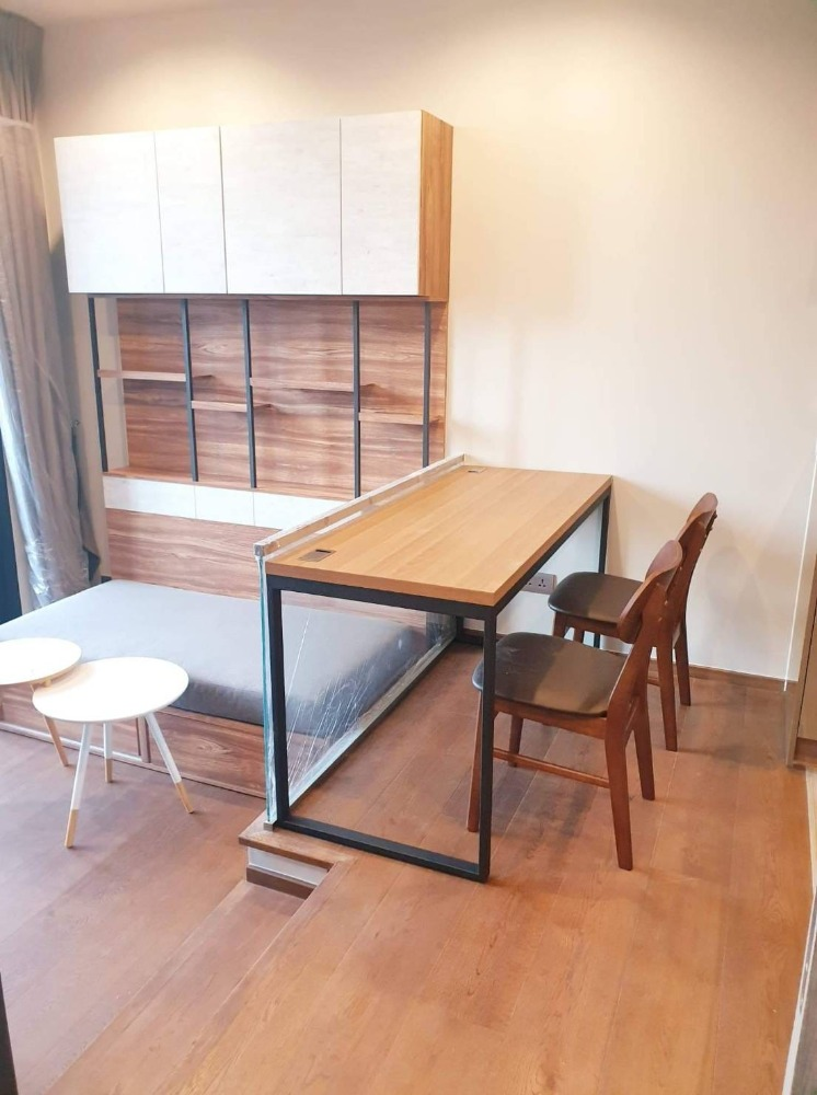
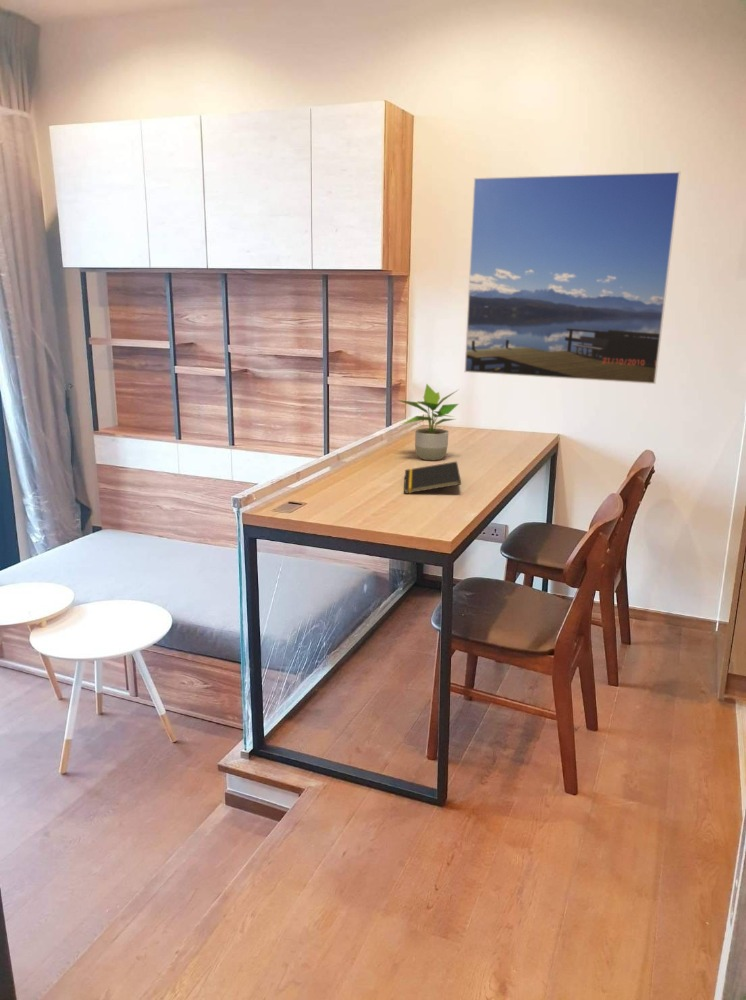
+ potted plant [397,383,459,461]
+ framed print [464,170,682,385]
+ notepad [403,461,462,495]
